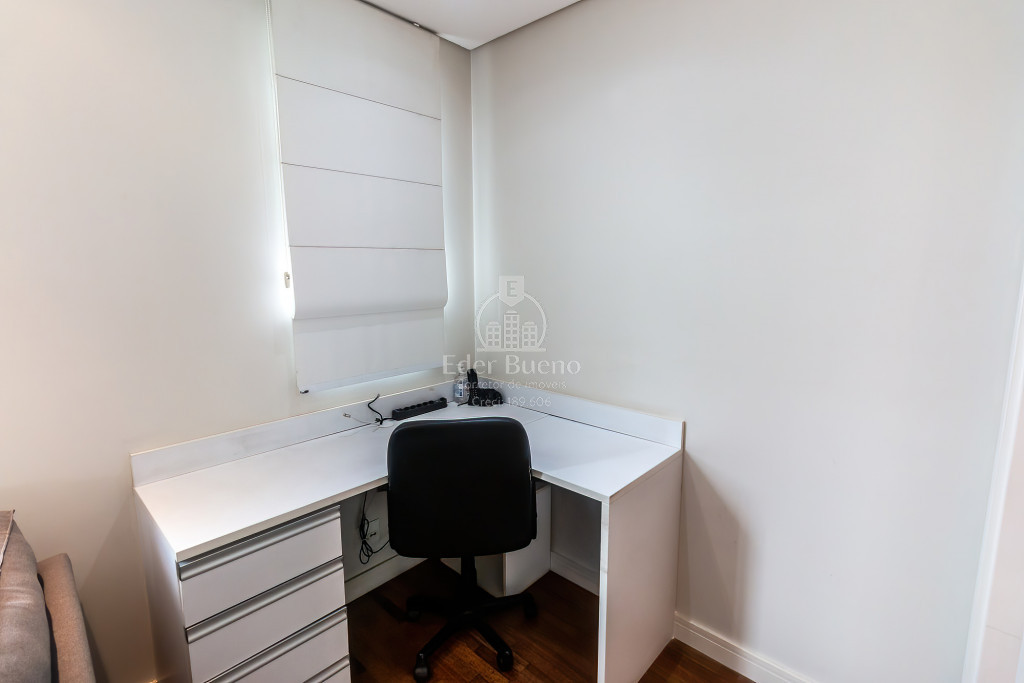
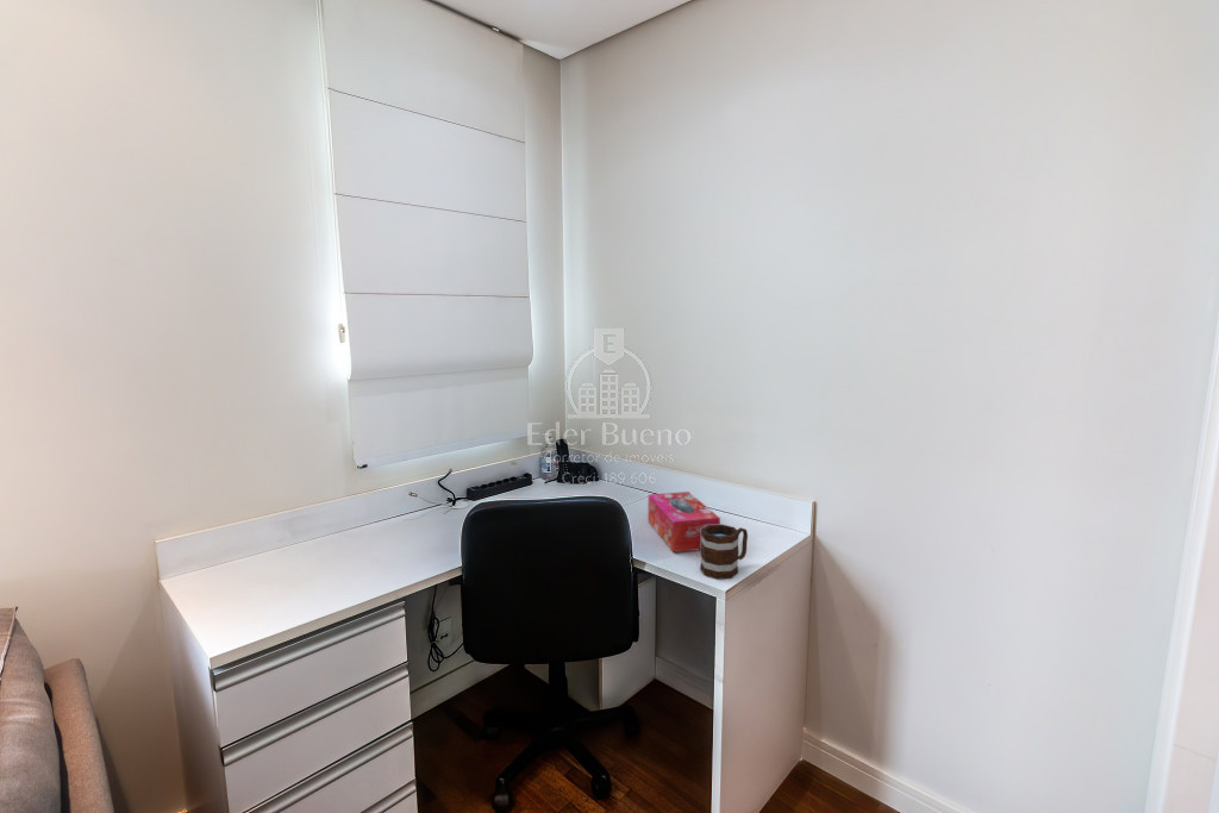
+ mug [699,524,749,580]
+ tissue box [646,490,721,554]
